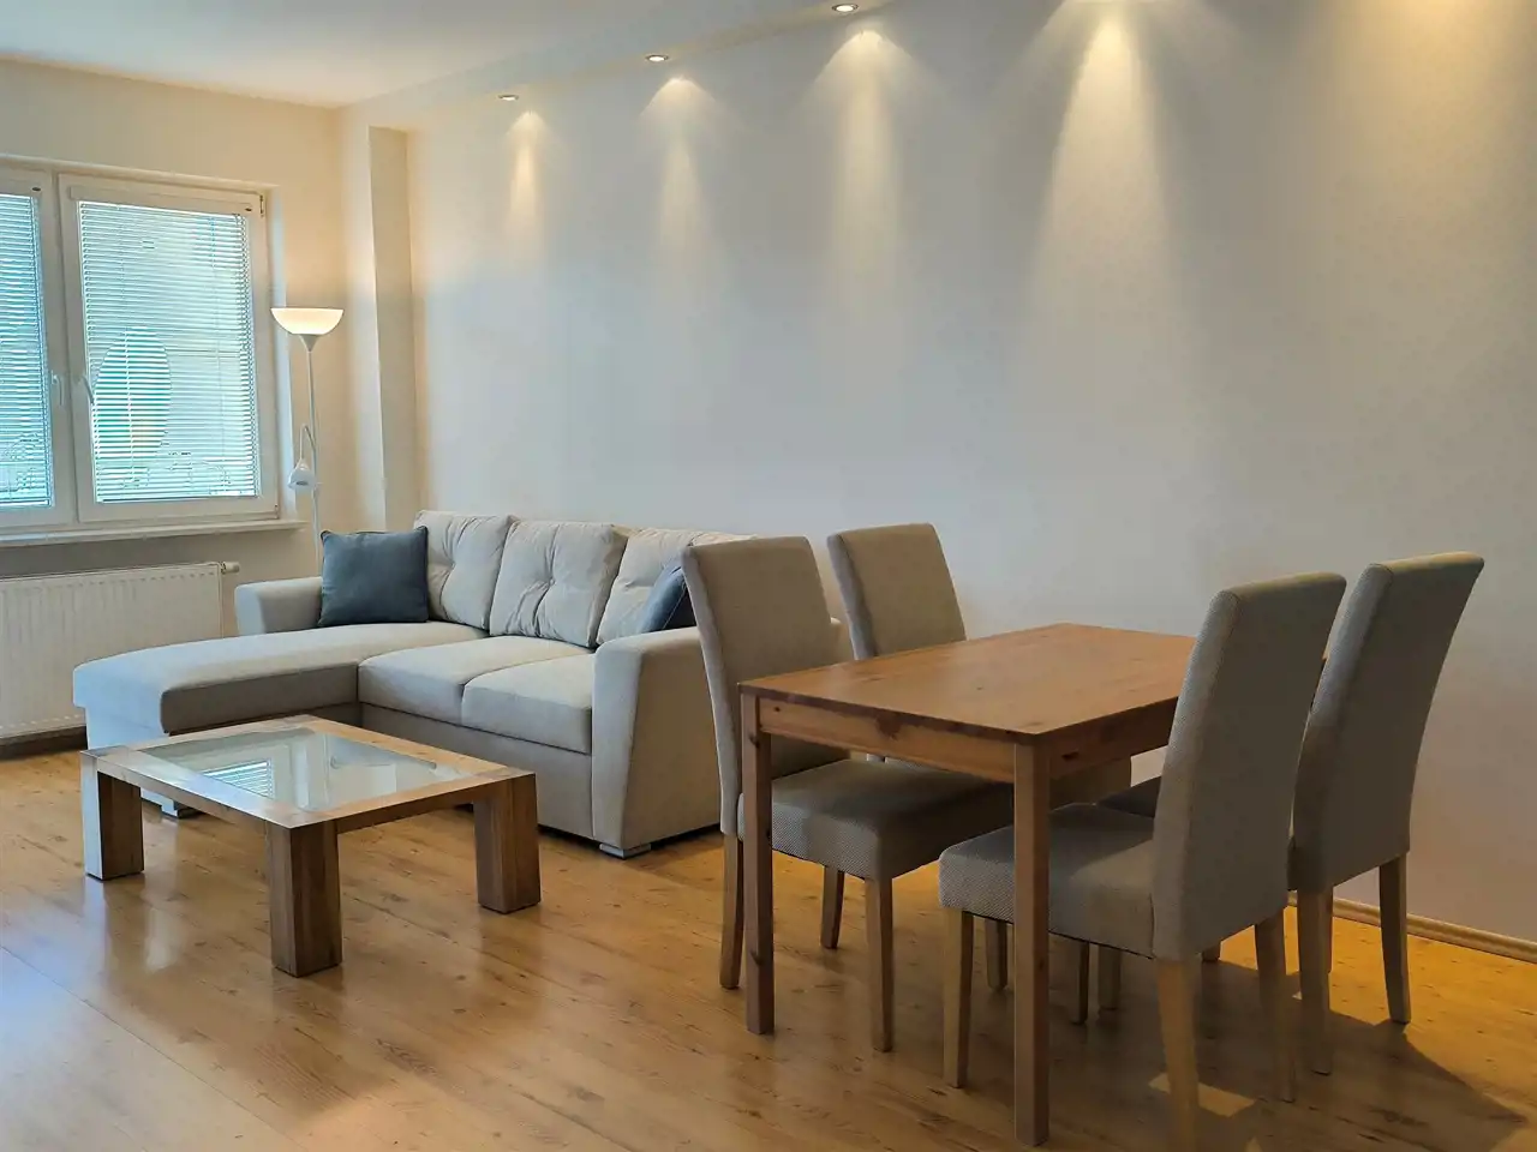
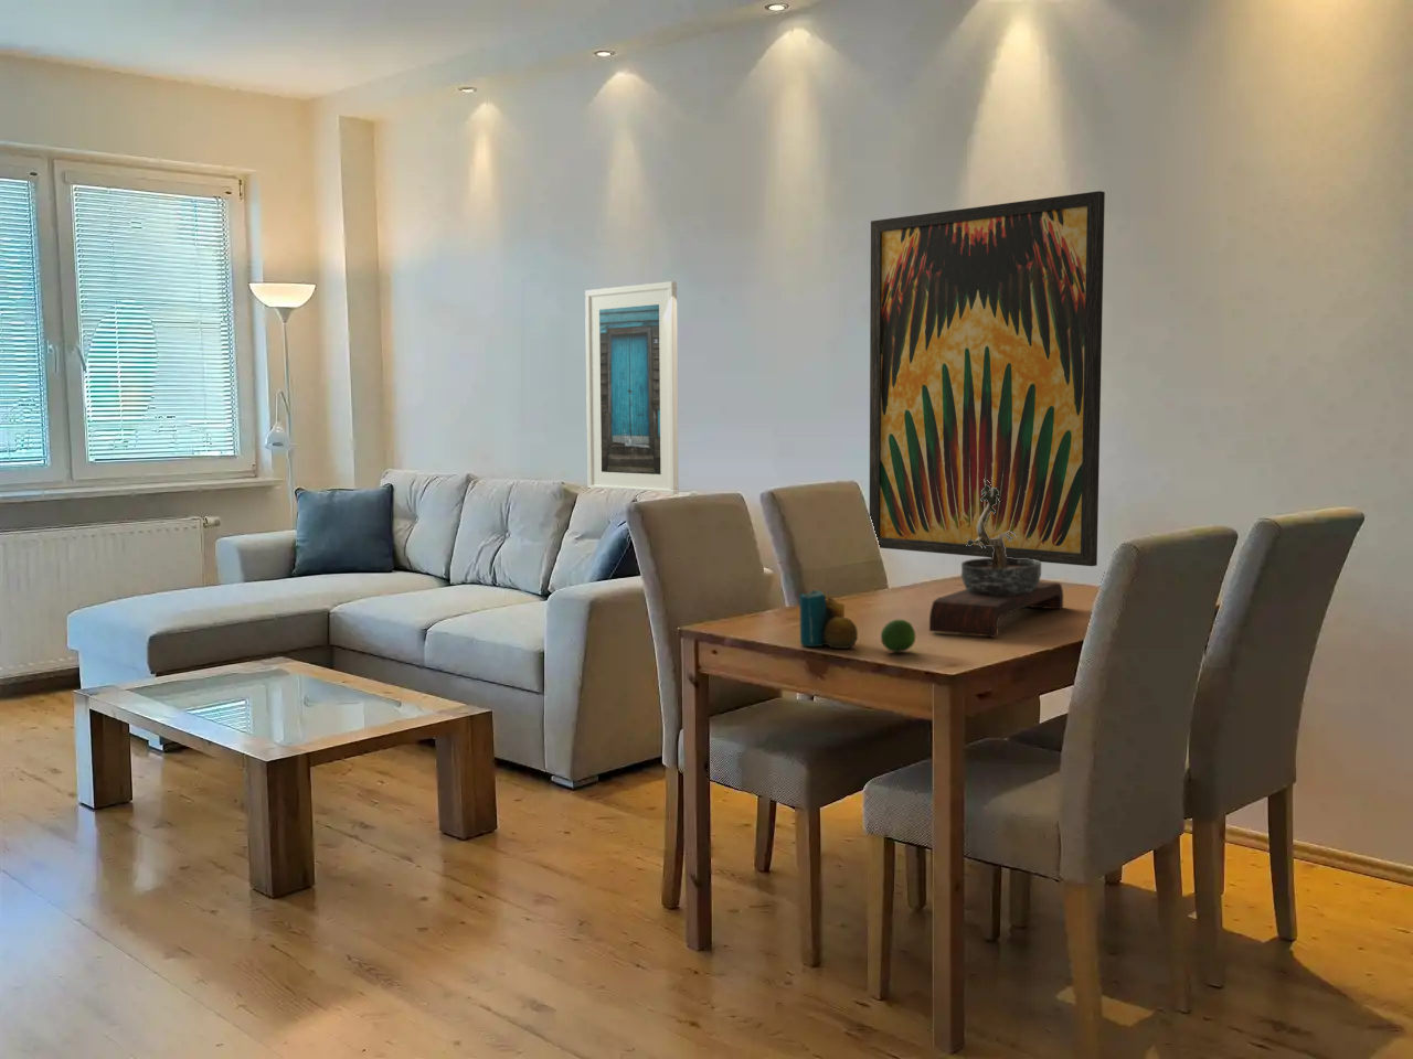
+ wall art [869,190,1106,567]
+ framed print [584,280,679,495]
+ fruit [880,618,917,653]
+ bonsai tree [928,478,1064,637]
+ candle [798,590,859,650]
